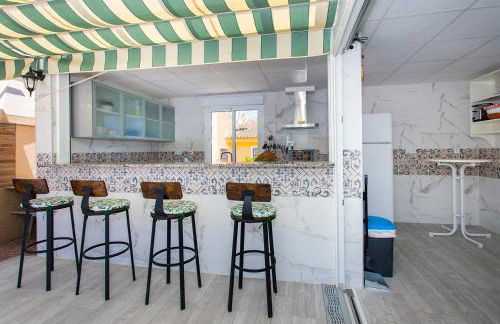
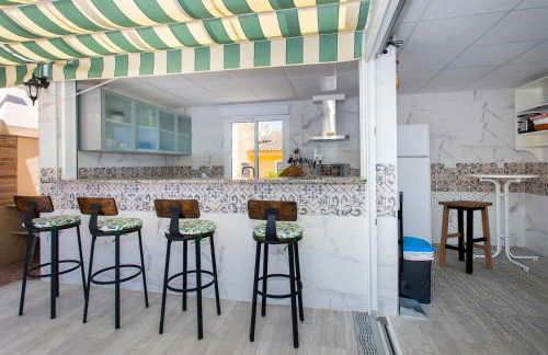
+ bar stool [437,199,494,275]
